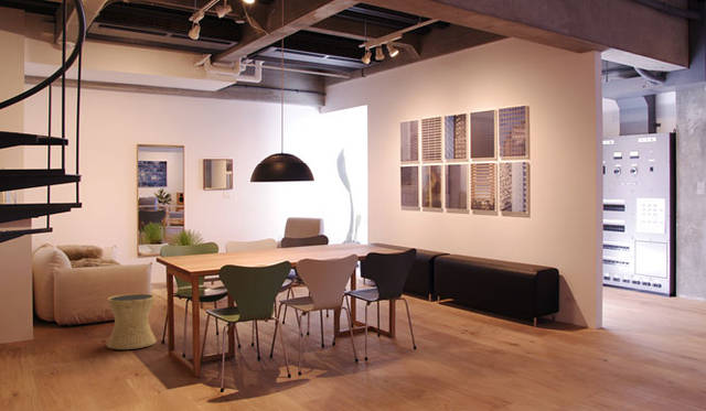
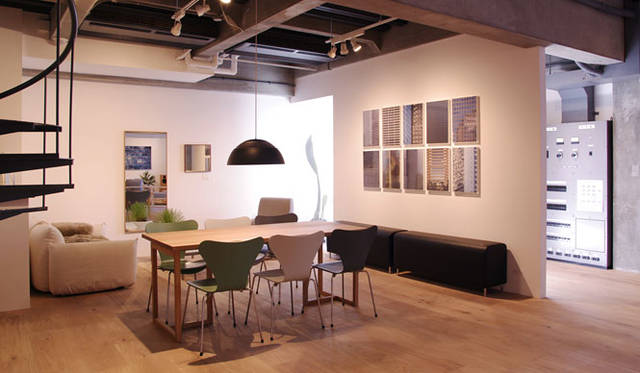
- side table [106,293,158,350]
